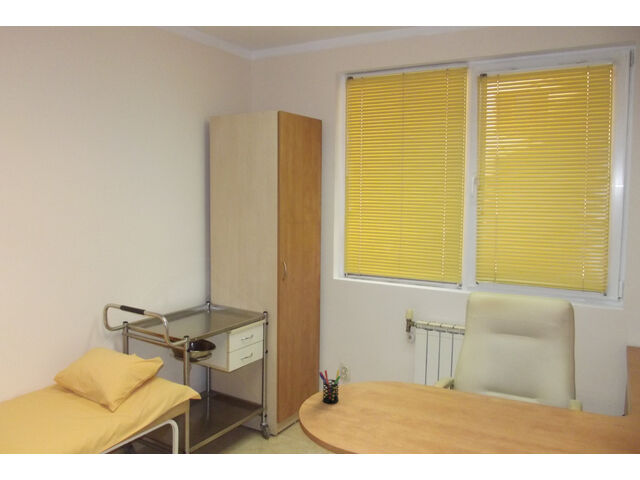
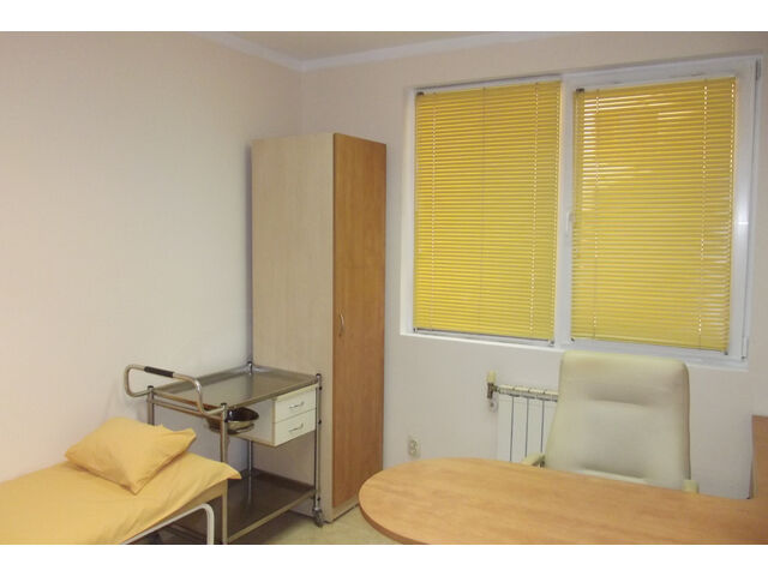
- pen holder [318,369,341,404]
